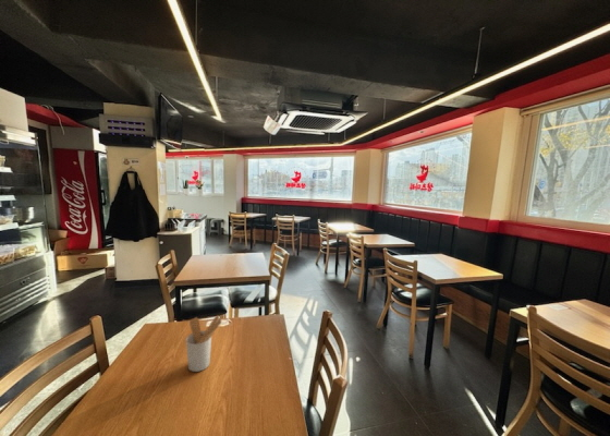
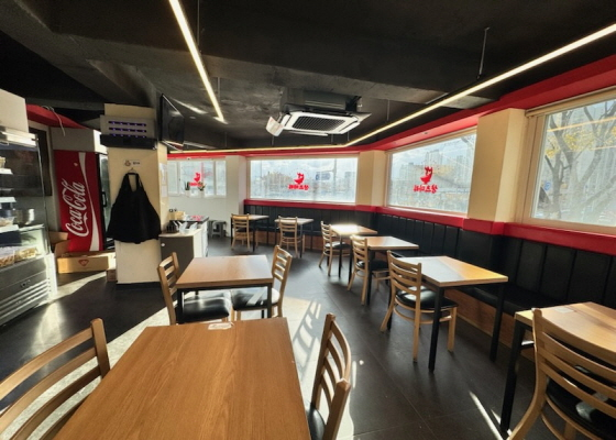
- utensil holder [185,314,223,373]
